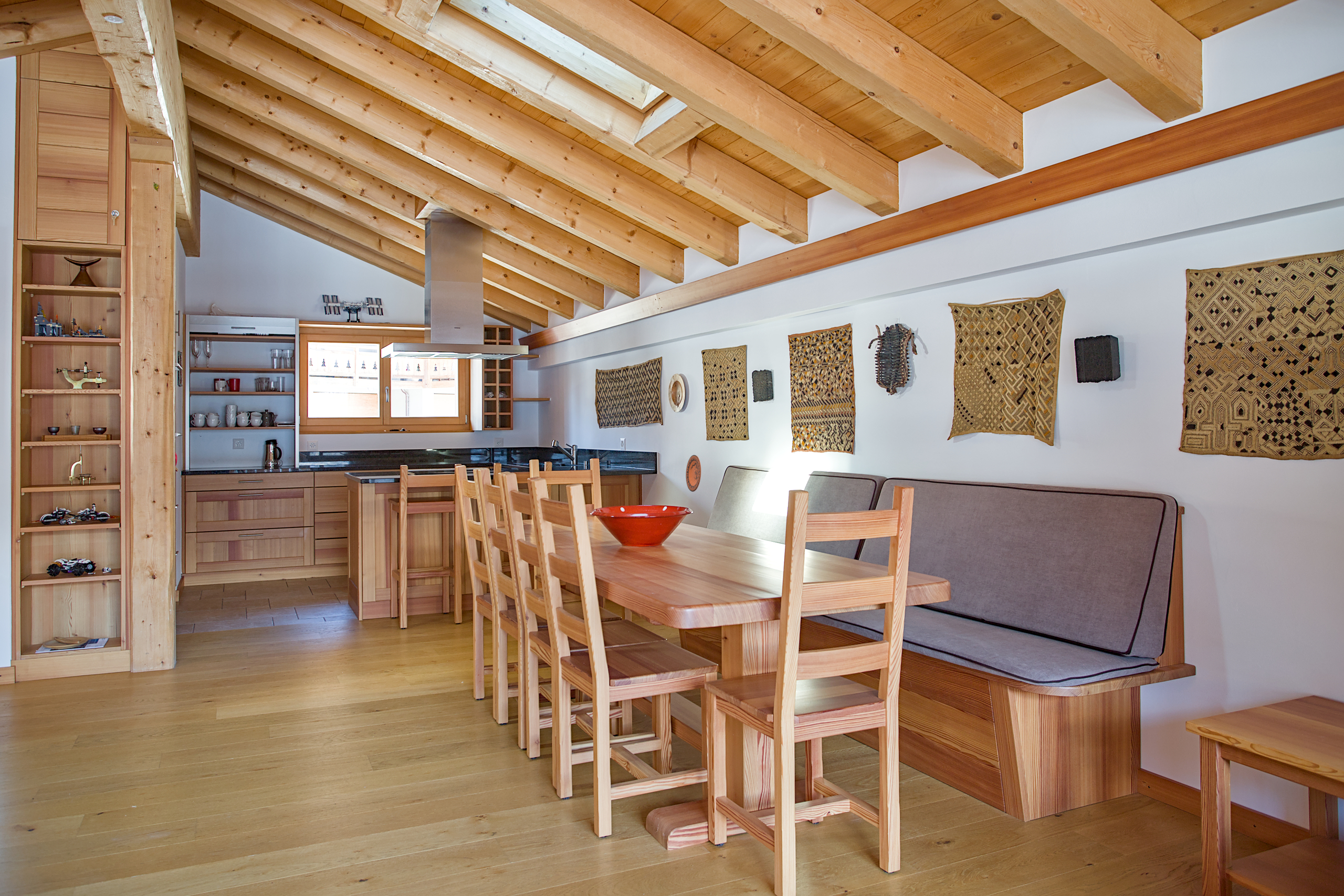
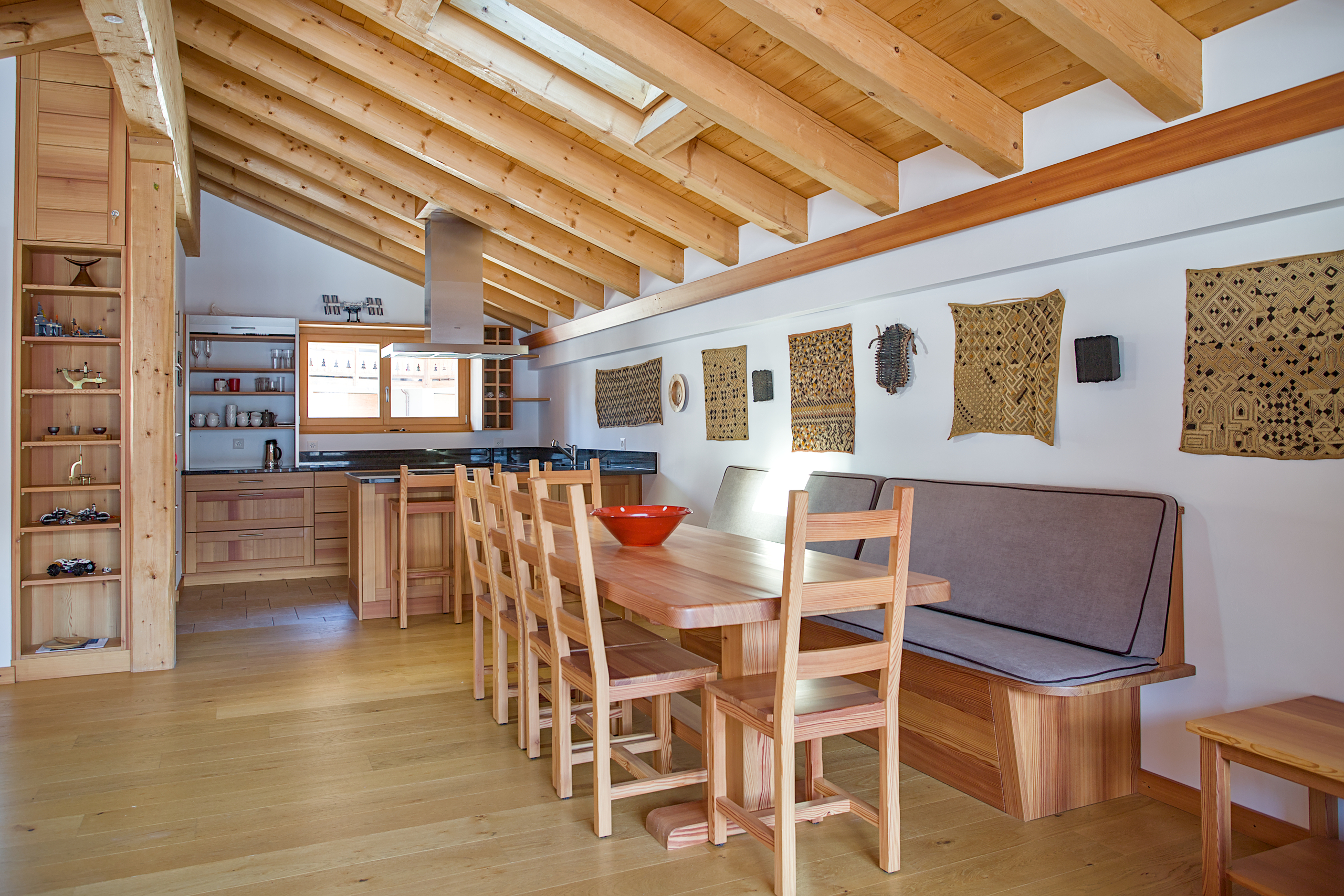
- decorative plate [685,455,701,492]
